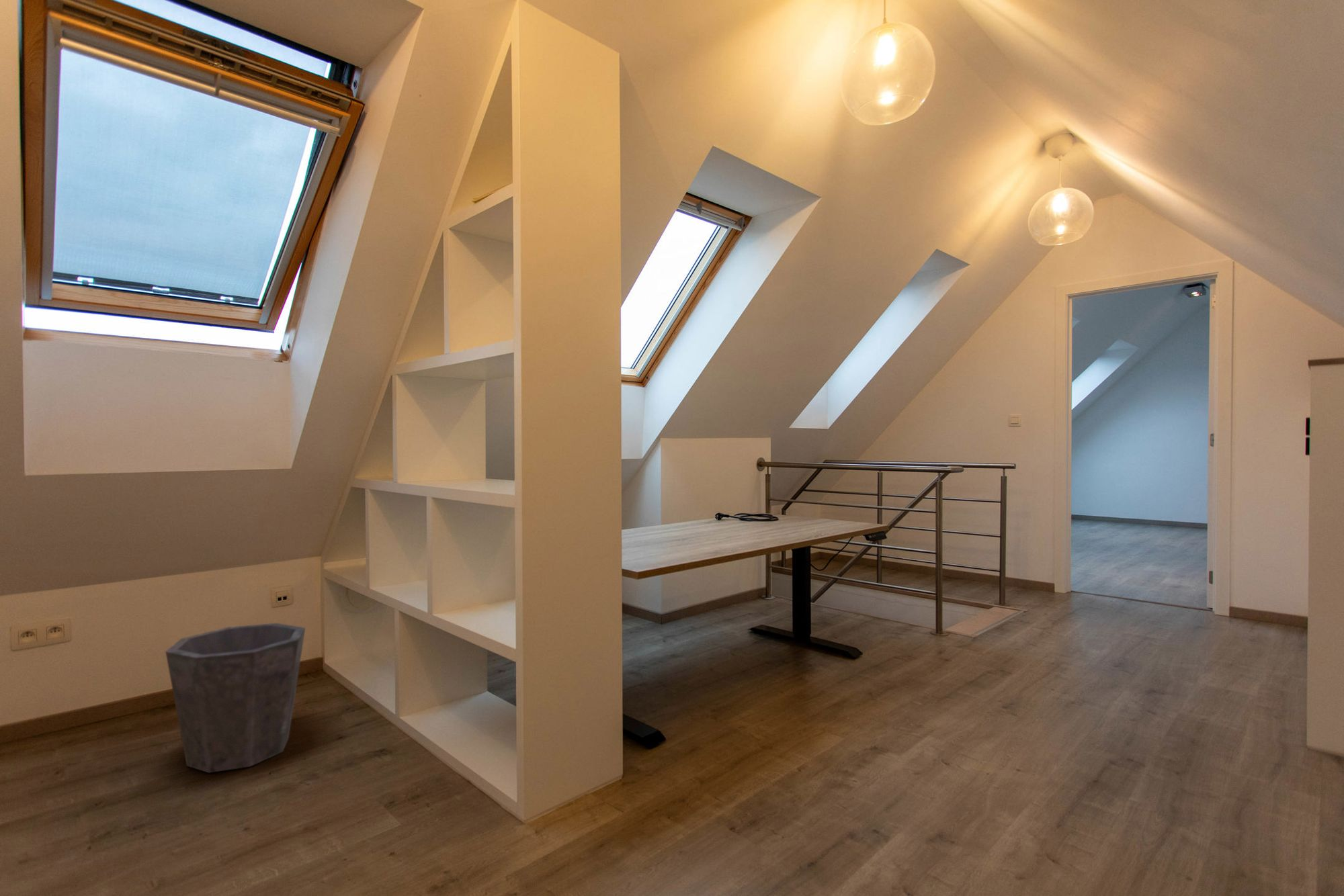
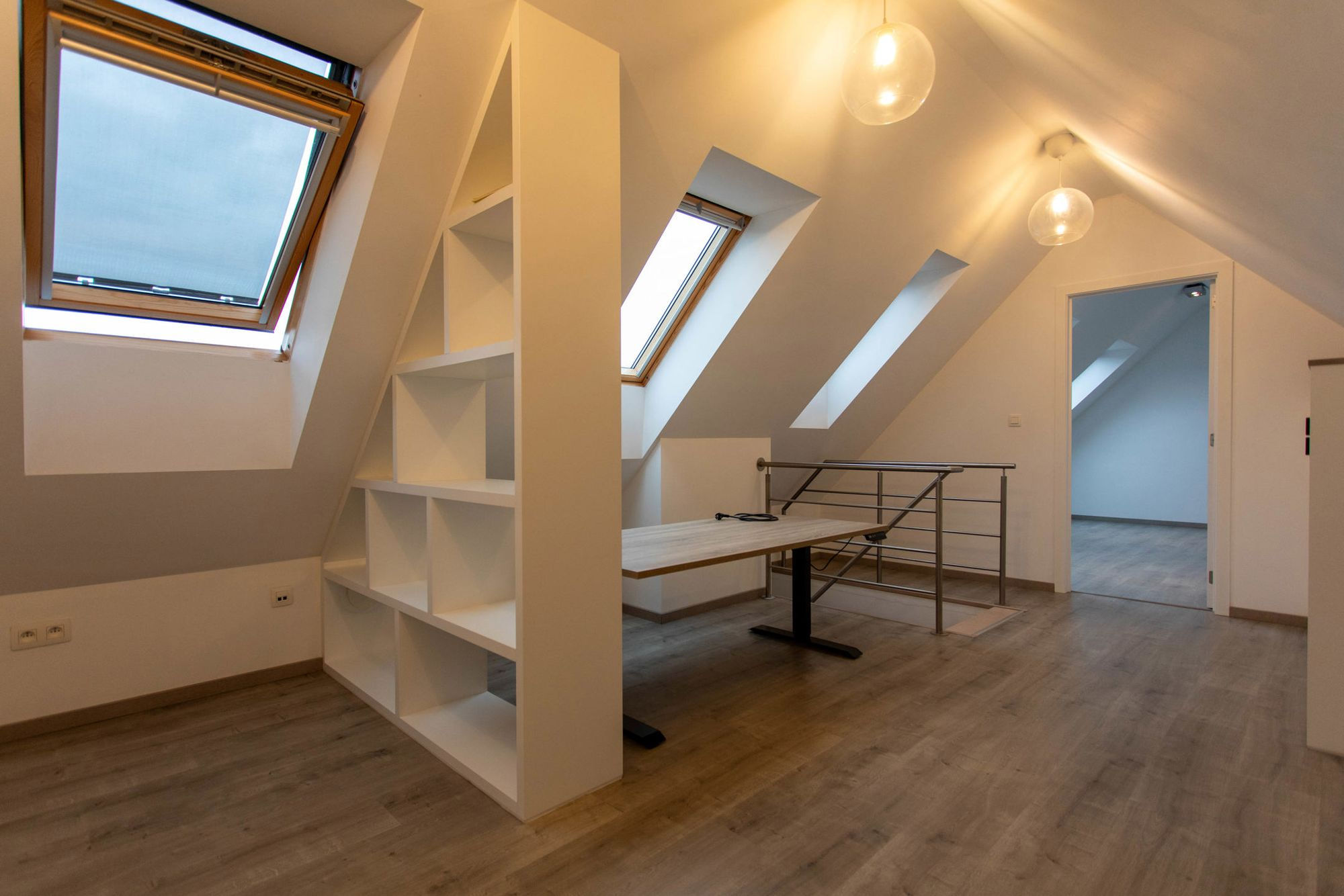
- waste bin [165,623,306,774]
